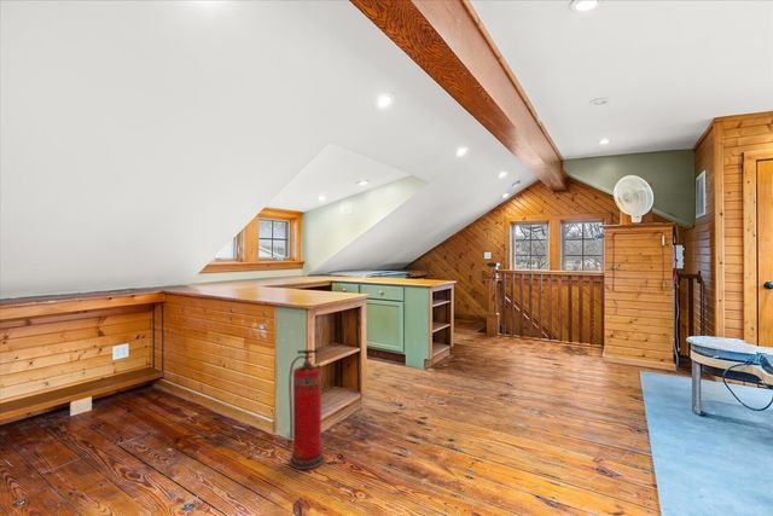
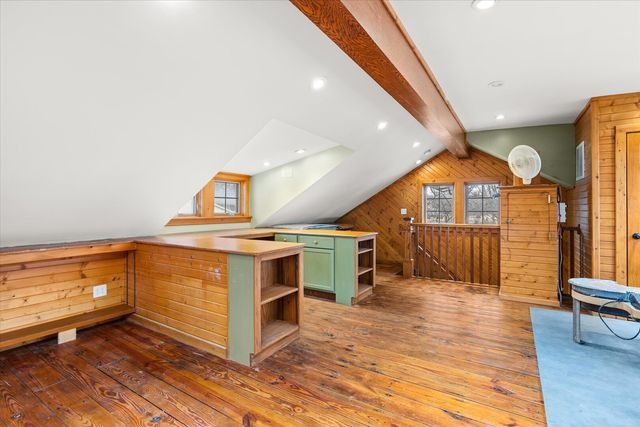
- fire extinguisher [286,348,326,470]
